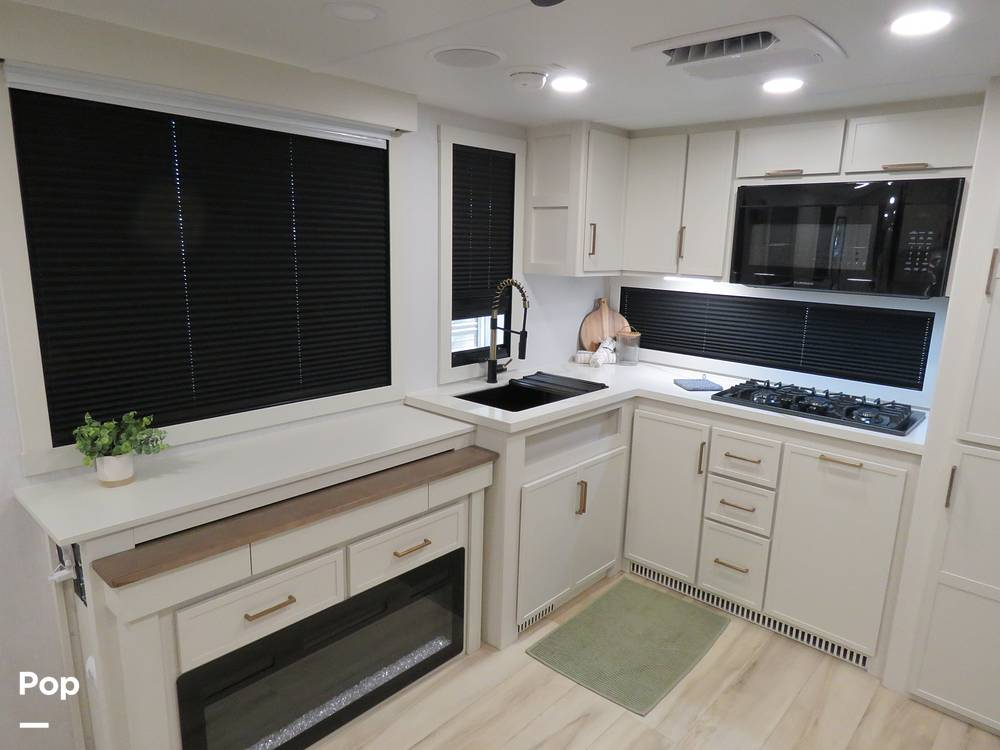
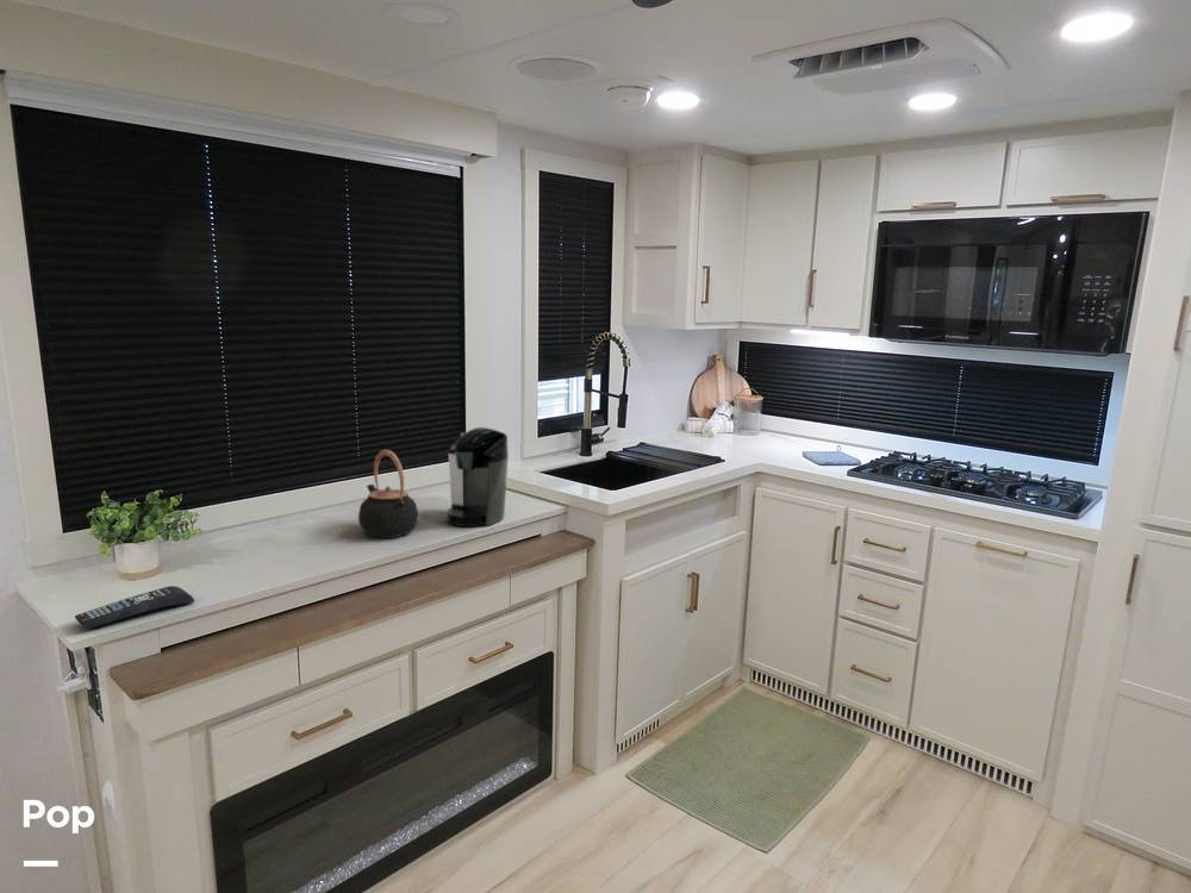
+ remote control [74,585,195,630]
+ coffee maker [445,426,510,527]
+ teapot [357,449,419,539]
